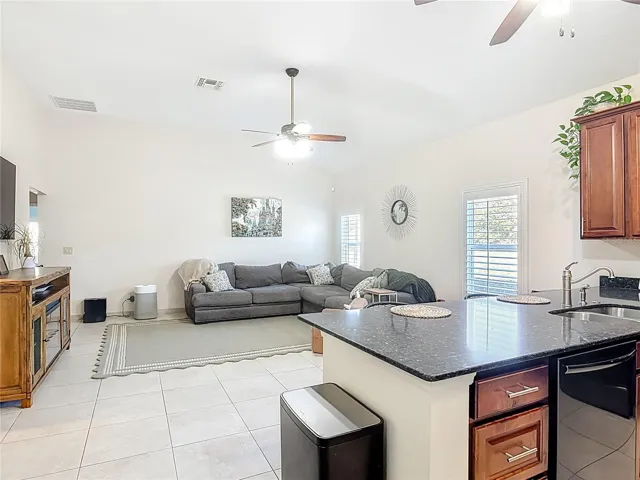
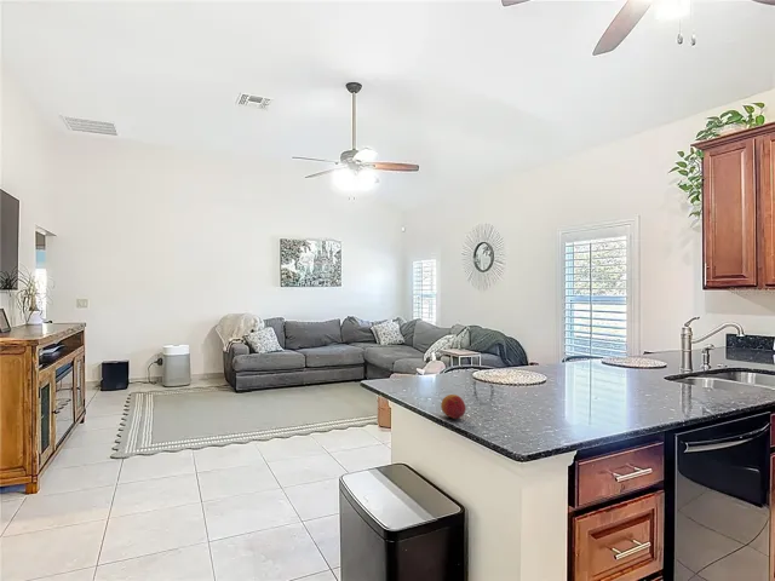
+ fruit [440,393,467,420]
